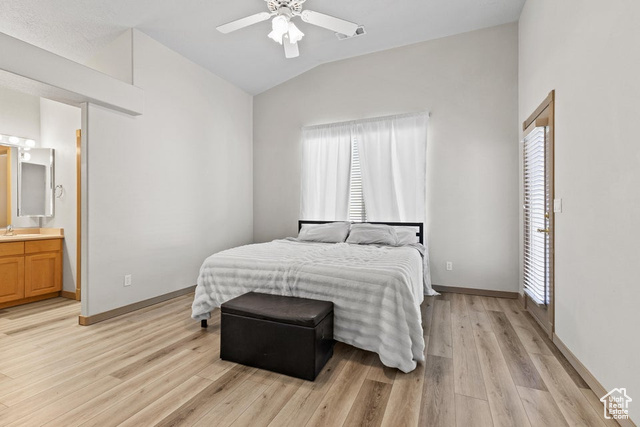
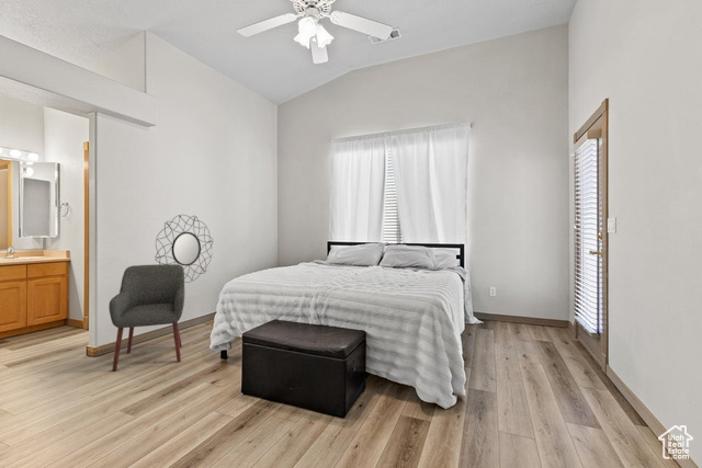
+ chair [107,263,185,373]
+ home mirror [154,214,214,284]
